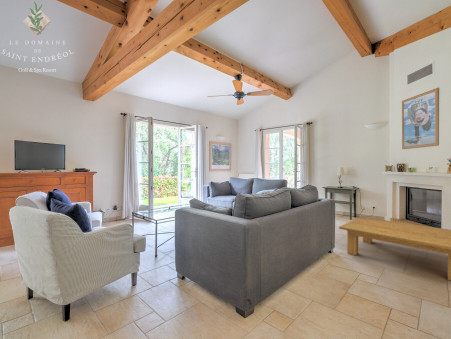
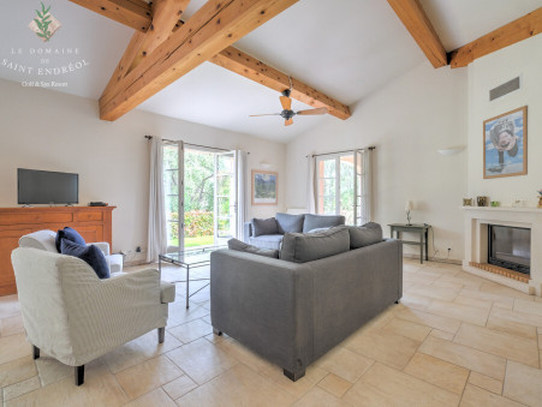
- coffee table [338,216,451,281]
